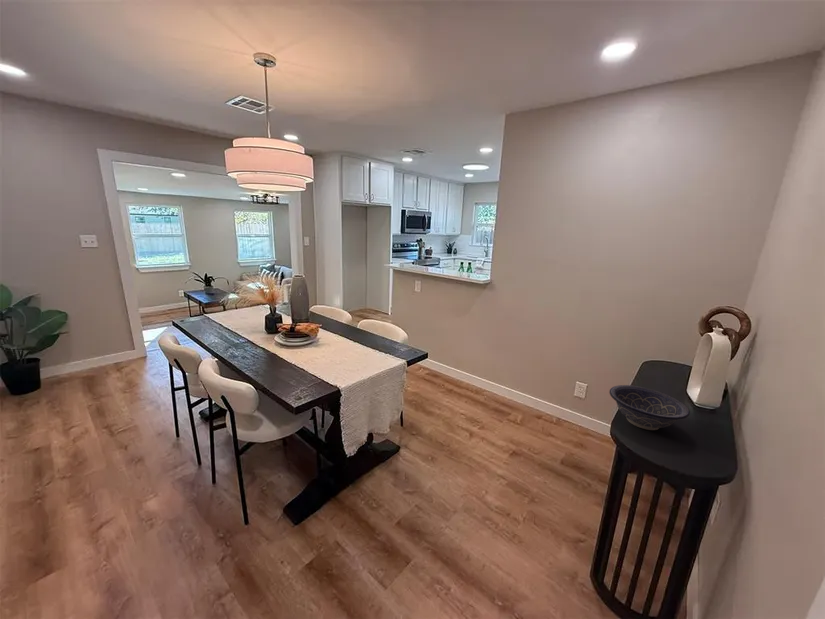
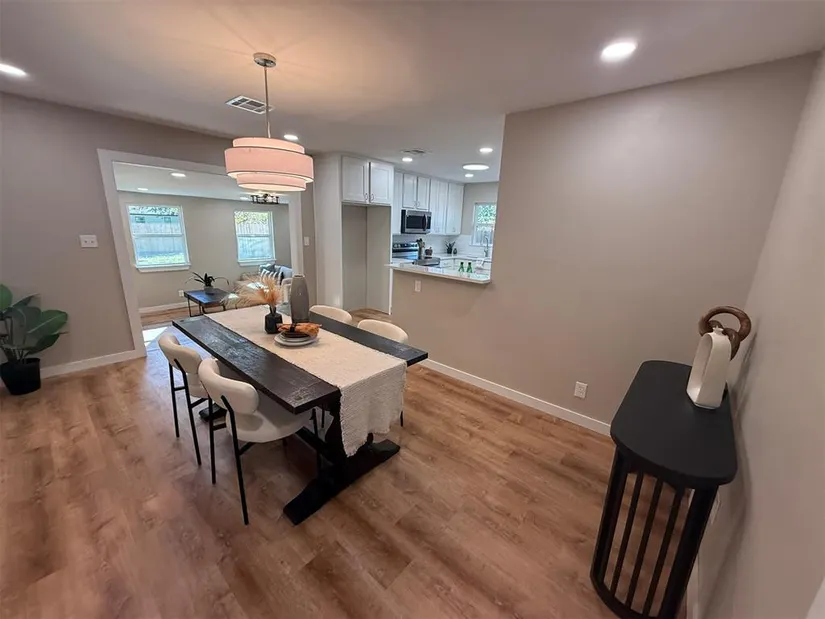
- decorative bowl [608,384,691,431]
